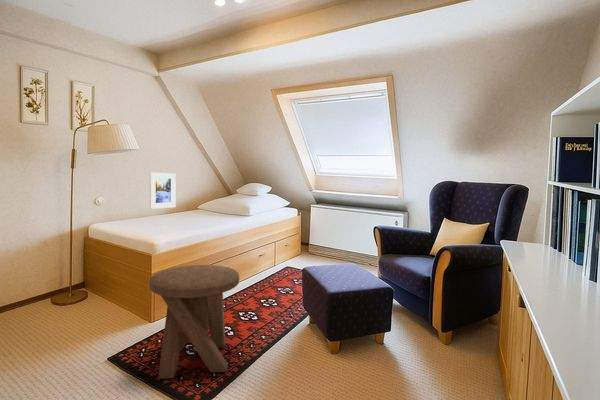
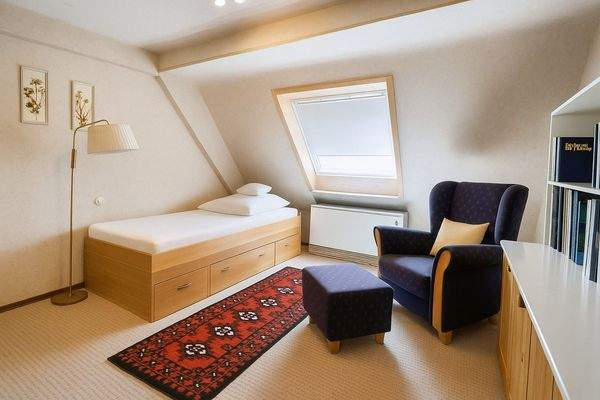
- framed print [149,172,177,210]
- music stool [148,264,240,380]
